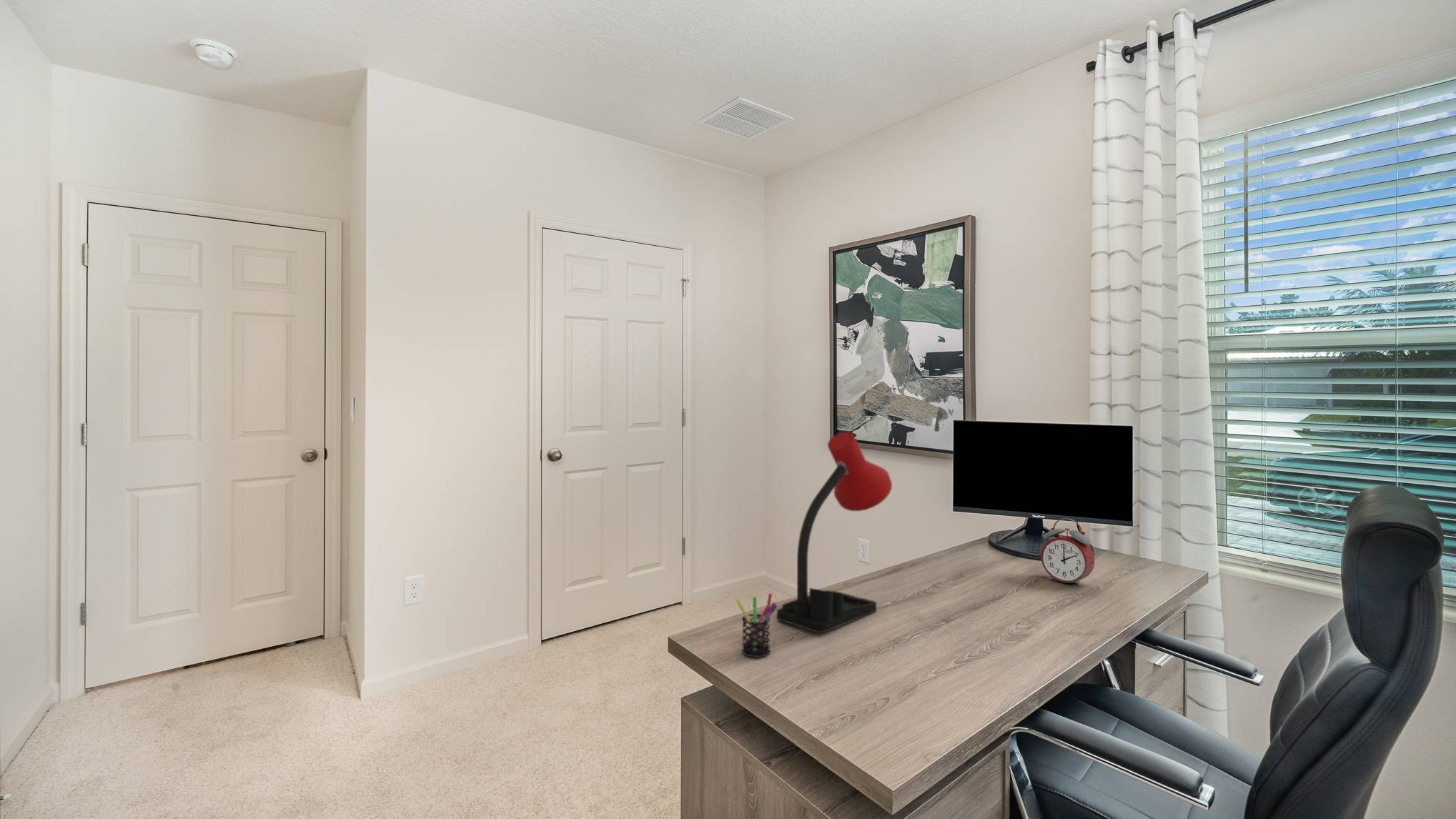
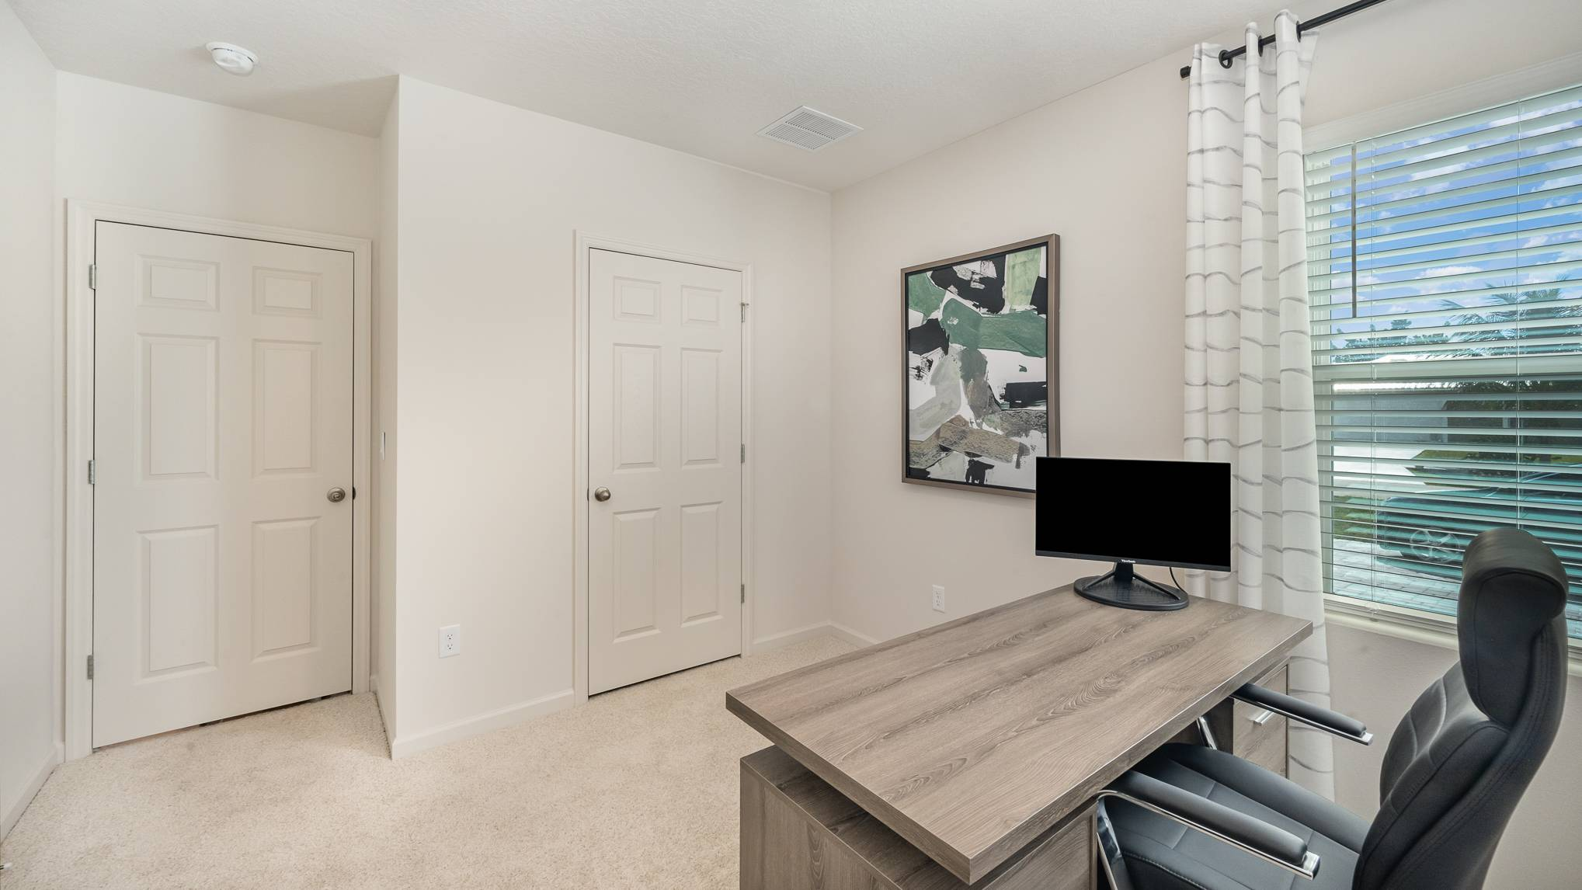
- alarm clock [1040,517,1095,586]
- desk lamp [776,431,893,633]
- pen holder [736,592,778,658]
